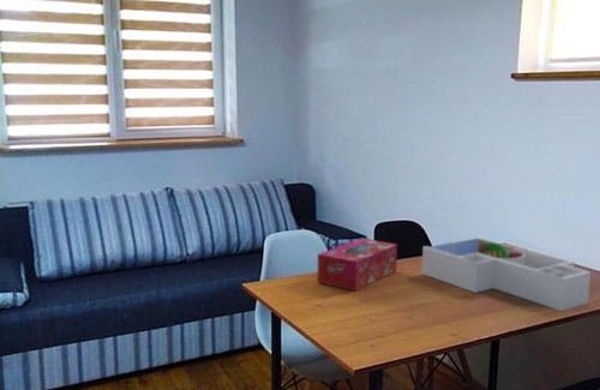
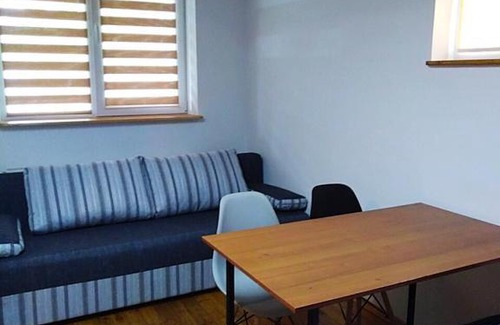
- desk organizer [421,236,592,312]
- tissue box [317,238,398,292]
